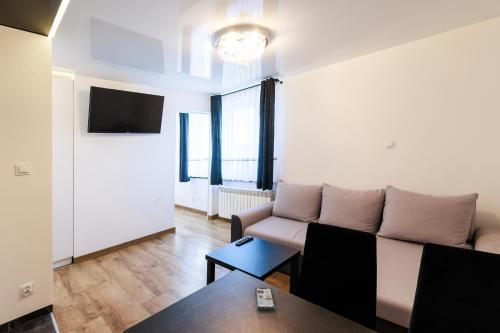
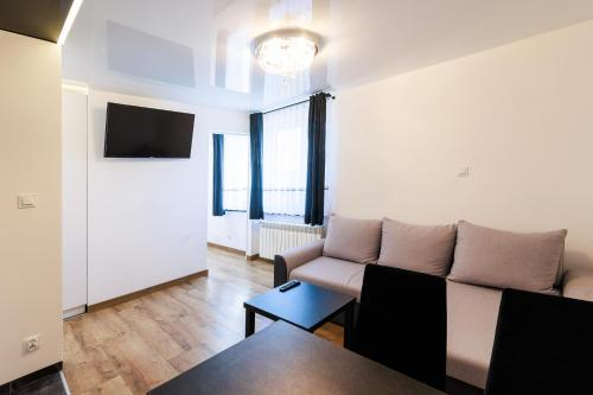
- phone case [254,287,276,310]
